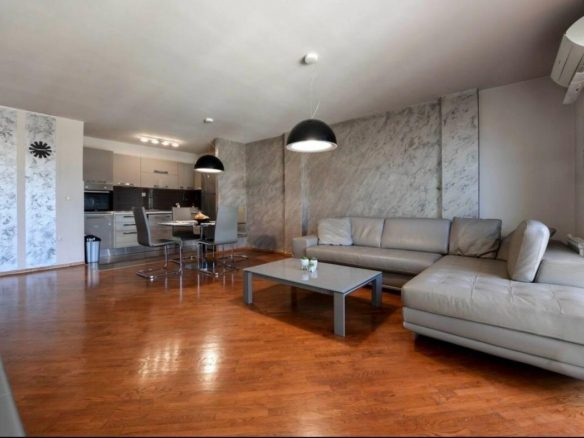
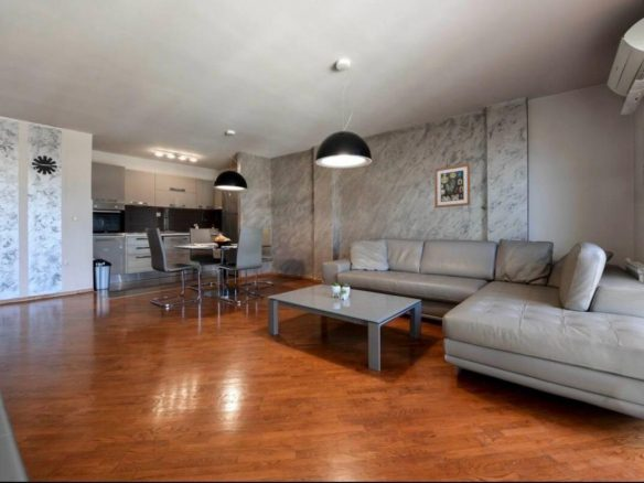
+ wall art [433,162,471,208]
